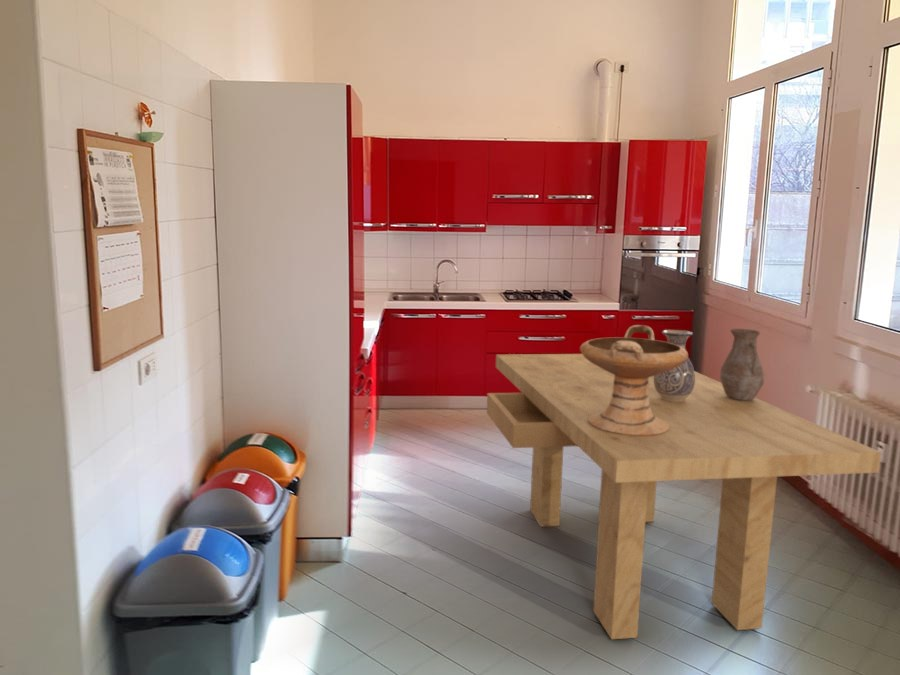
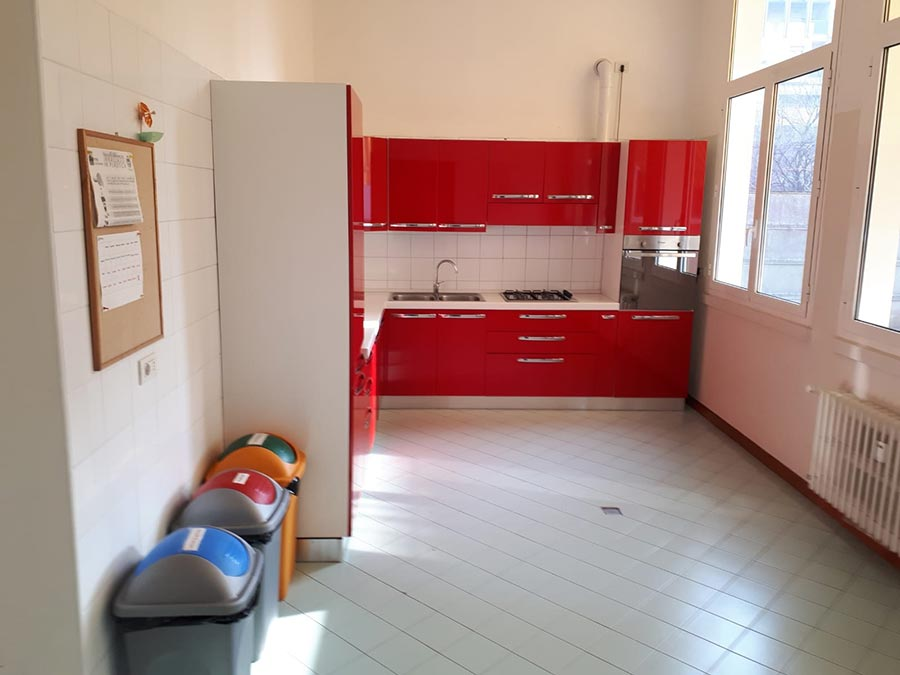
- dining table [486,353,882,640]
- decorative bowl [579,324,689,436]
- pitcher [719,328,765,401]
- vase [654,329,695,402]
